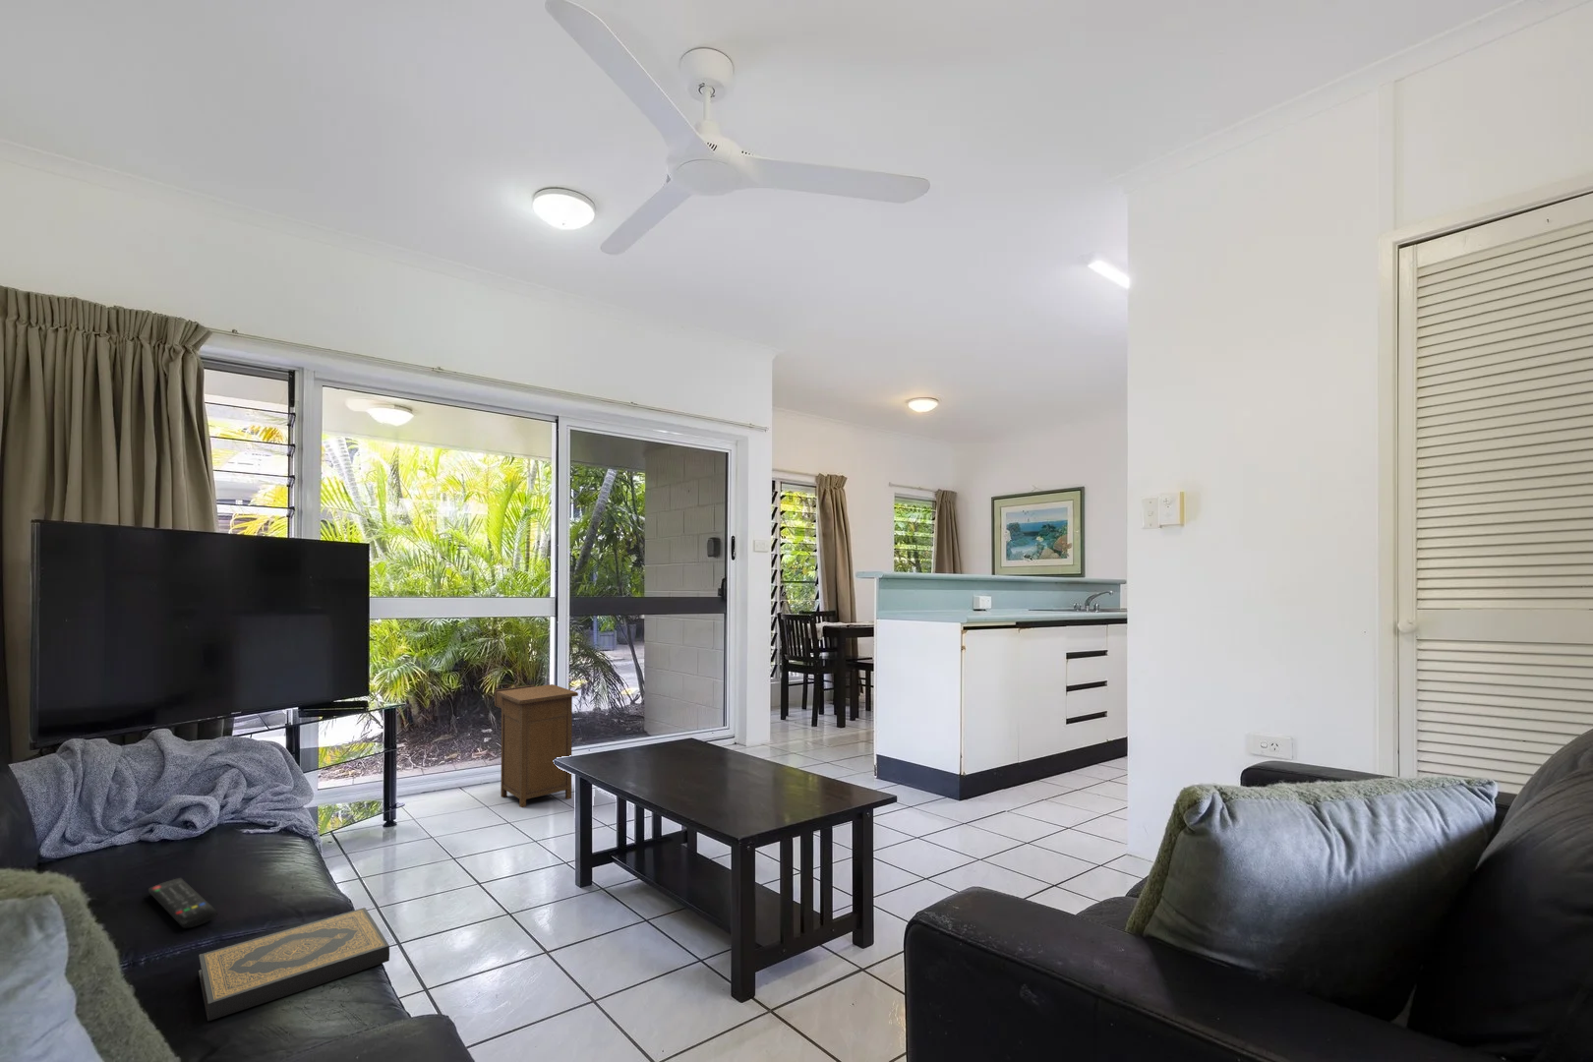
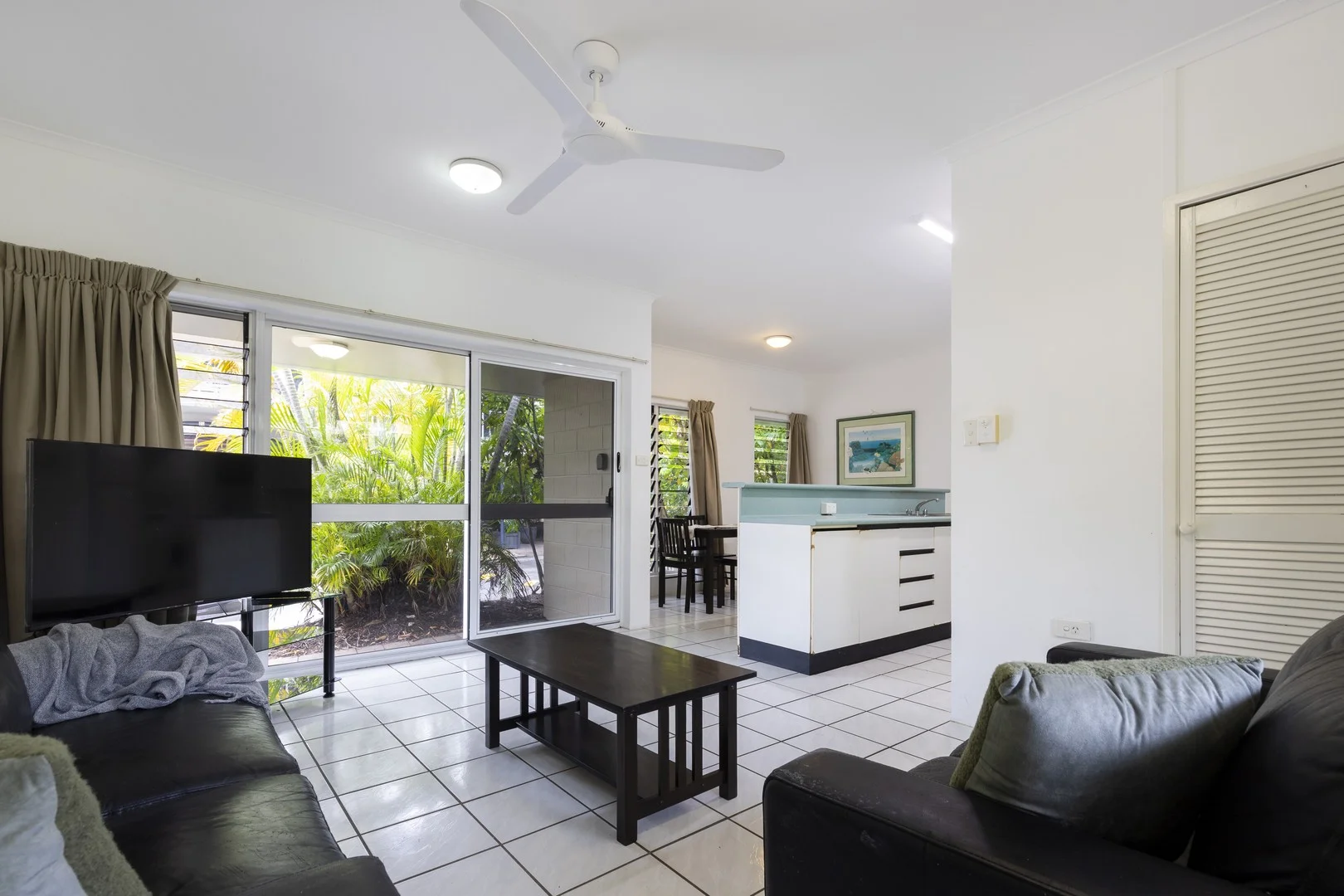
- hardback book [198,907,390,1022]
- nightstand [493,684,580,808]
- remote control [147,877,218,929]
